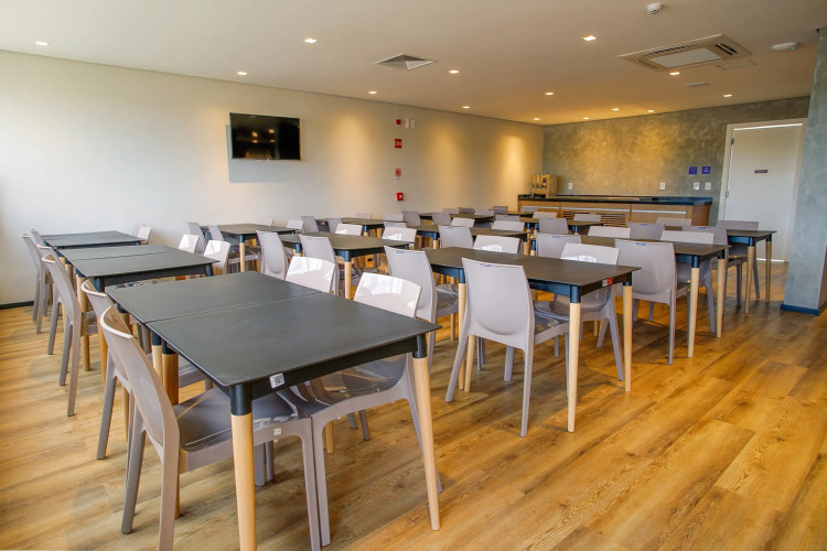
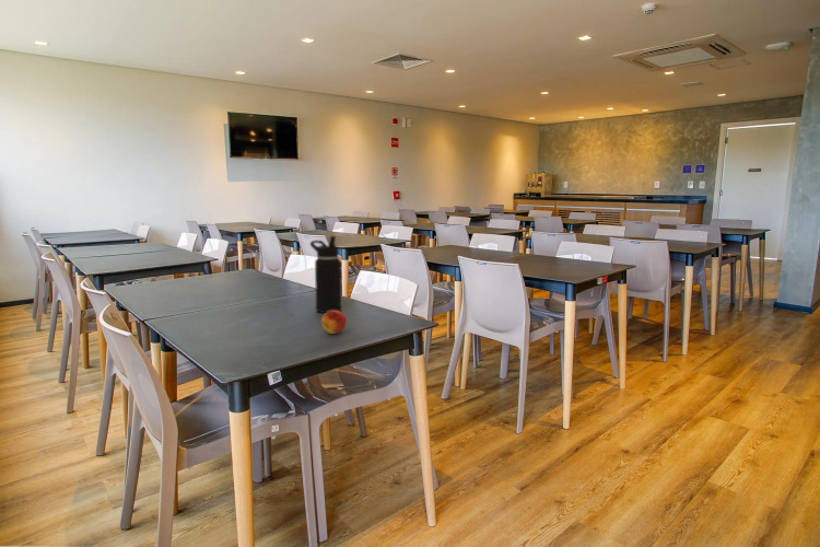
+ water bottle [309,235,342,314]
+ fruit [320,311,348,335]
